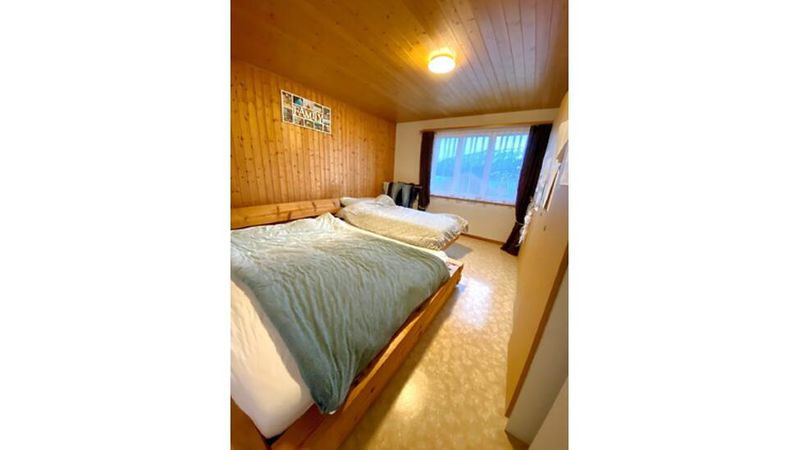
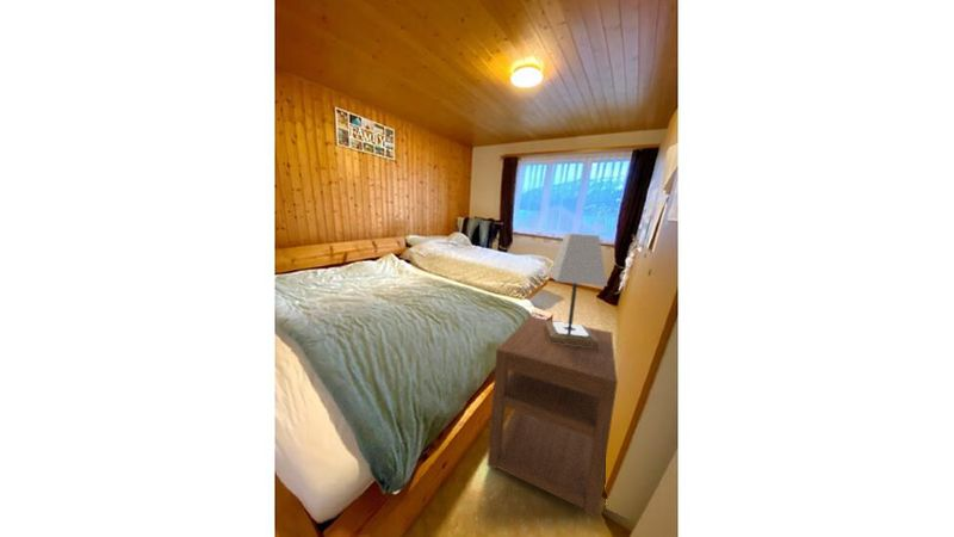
+ lamp [544,233,608,347]
+ nightstand [485,315,619,519]
